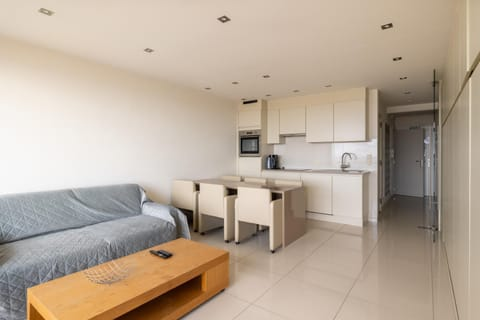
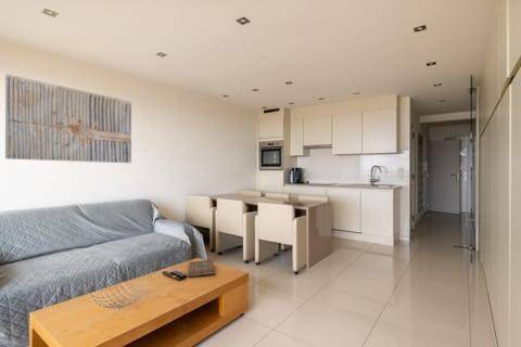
+ wall art [4,73,132,164]
+ book [187,259,216,278]
